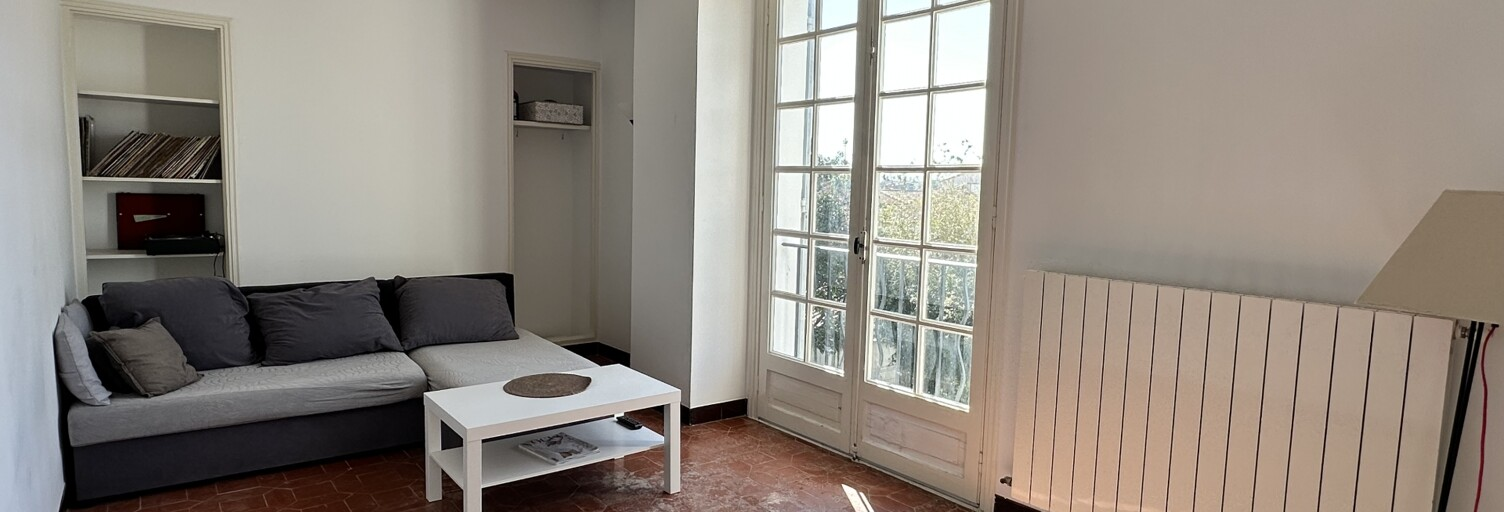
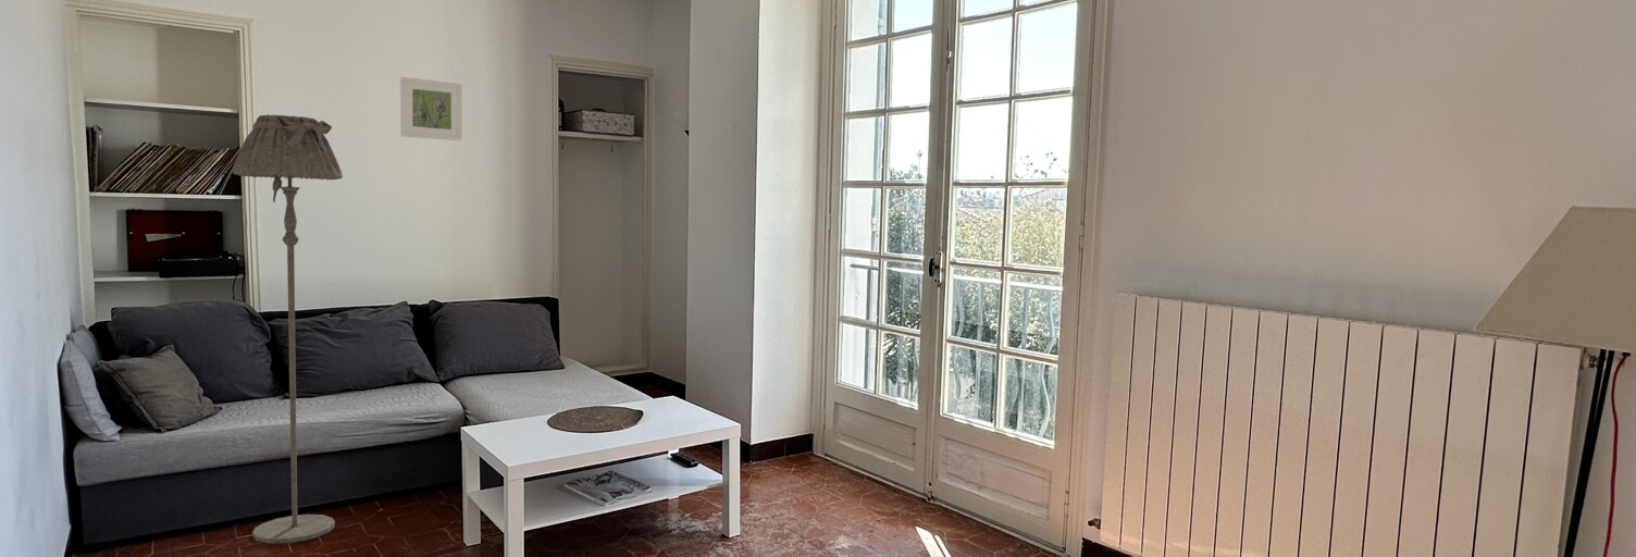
+ floor lamp [232,114,344,545]
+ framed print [399,76,463,141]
